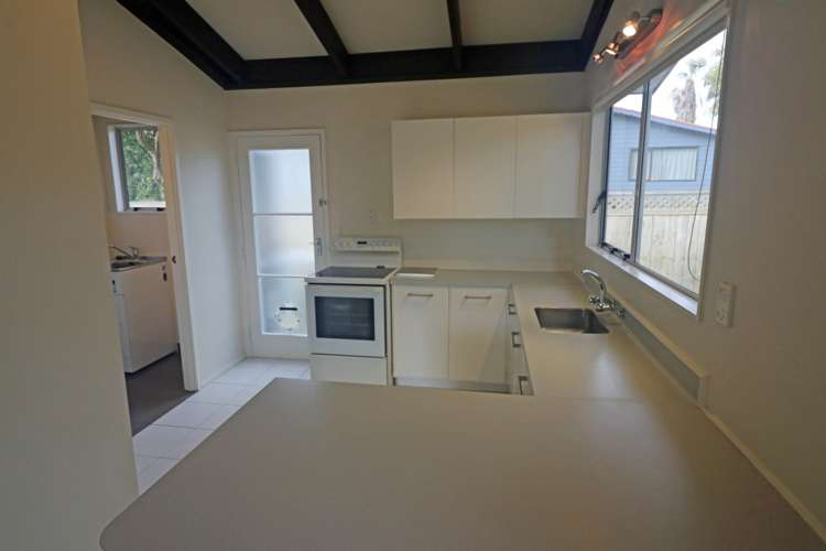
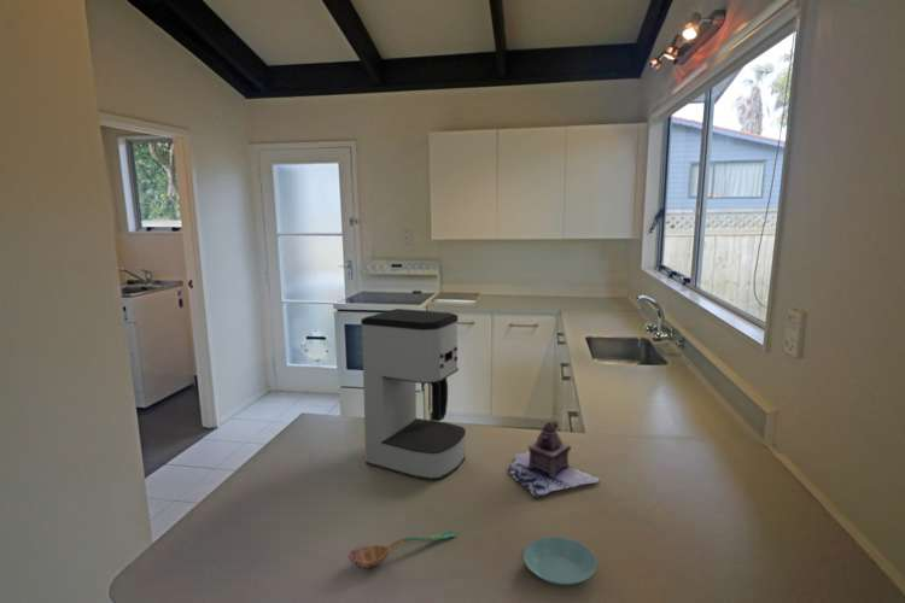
+ teapot [508,420,601,498]
+ coffee maker [360,308,467,481]
+ saucer [522,535,599,586]
+ soupspoon [348,531,457,568]
